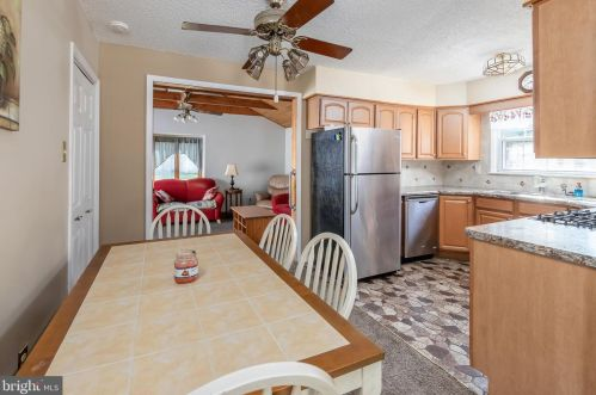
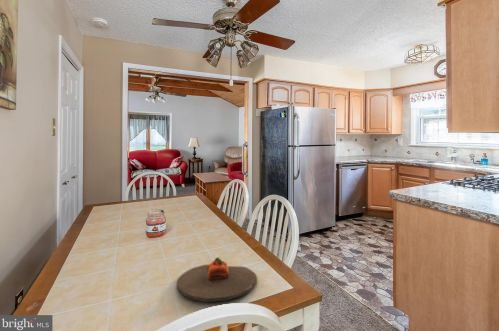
+ plate [176,256,258,303]
